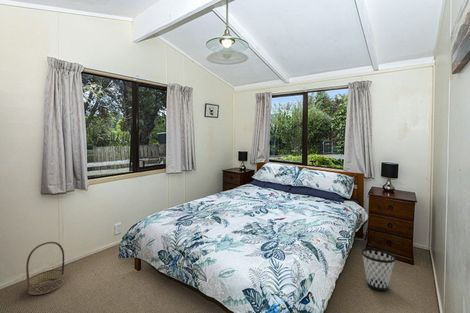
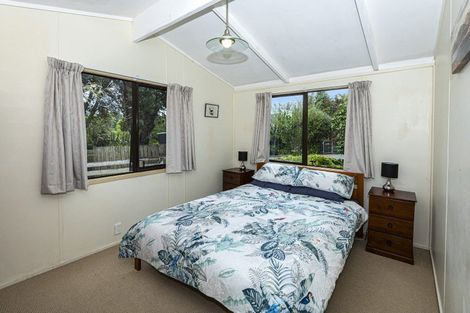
- basket [25,241,65,296]
- wastebasket [361,247,396,292]
